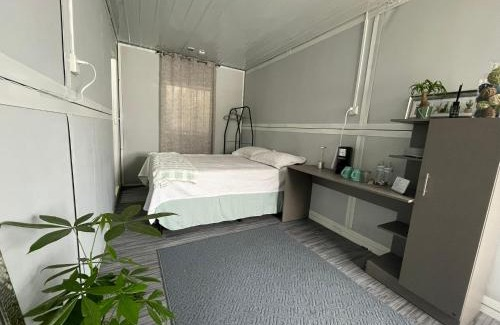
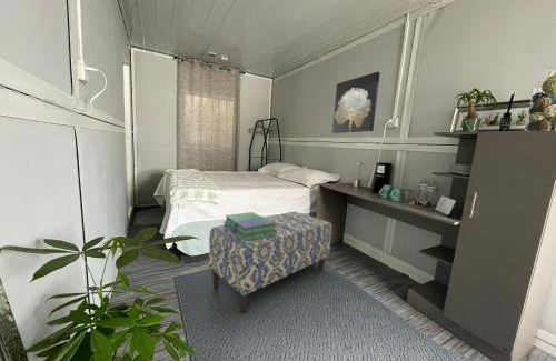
+ stack of books [222,211,277,242]
+ bench [208,211,332,313]
+ wall art [331,71,381,134]
